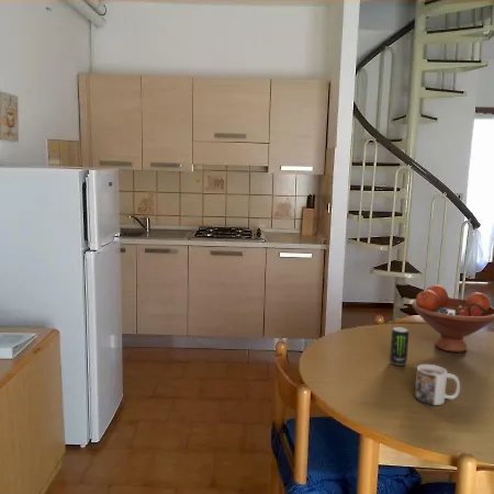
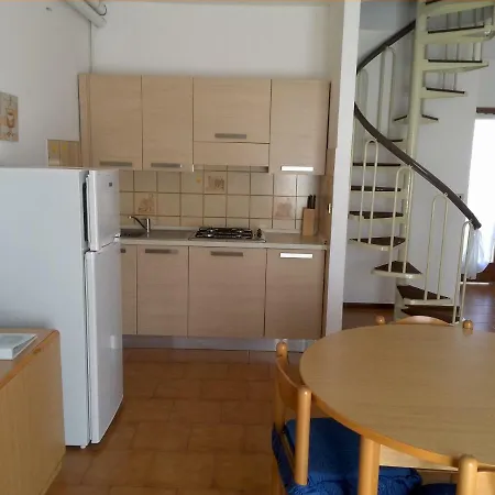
- fruit bowl [411,284,494,353]
- mug [414,363,461,406]
- beverage can [389,326,409,367]
